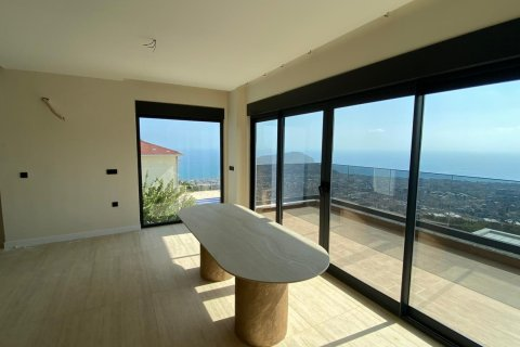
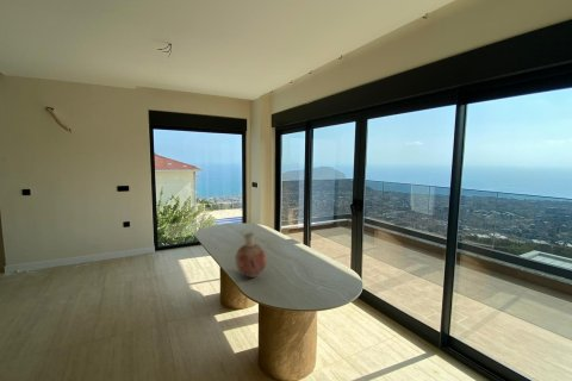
+ vase [234,231,268,279]
